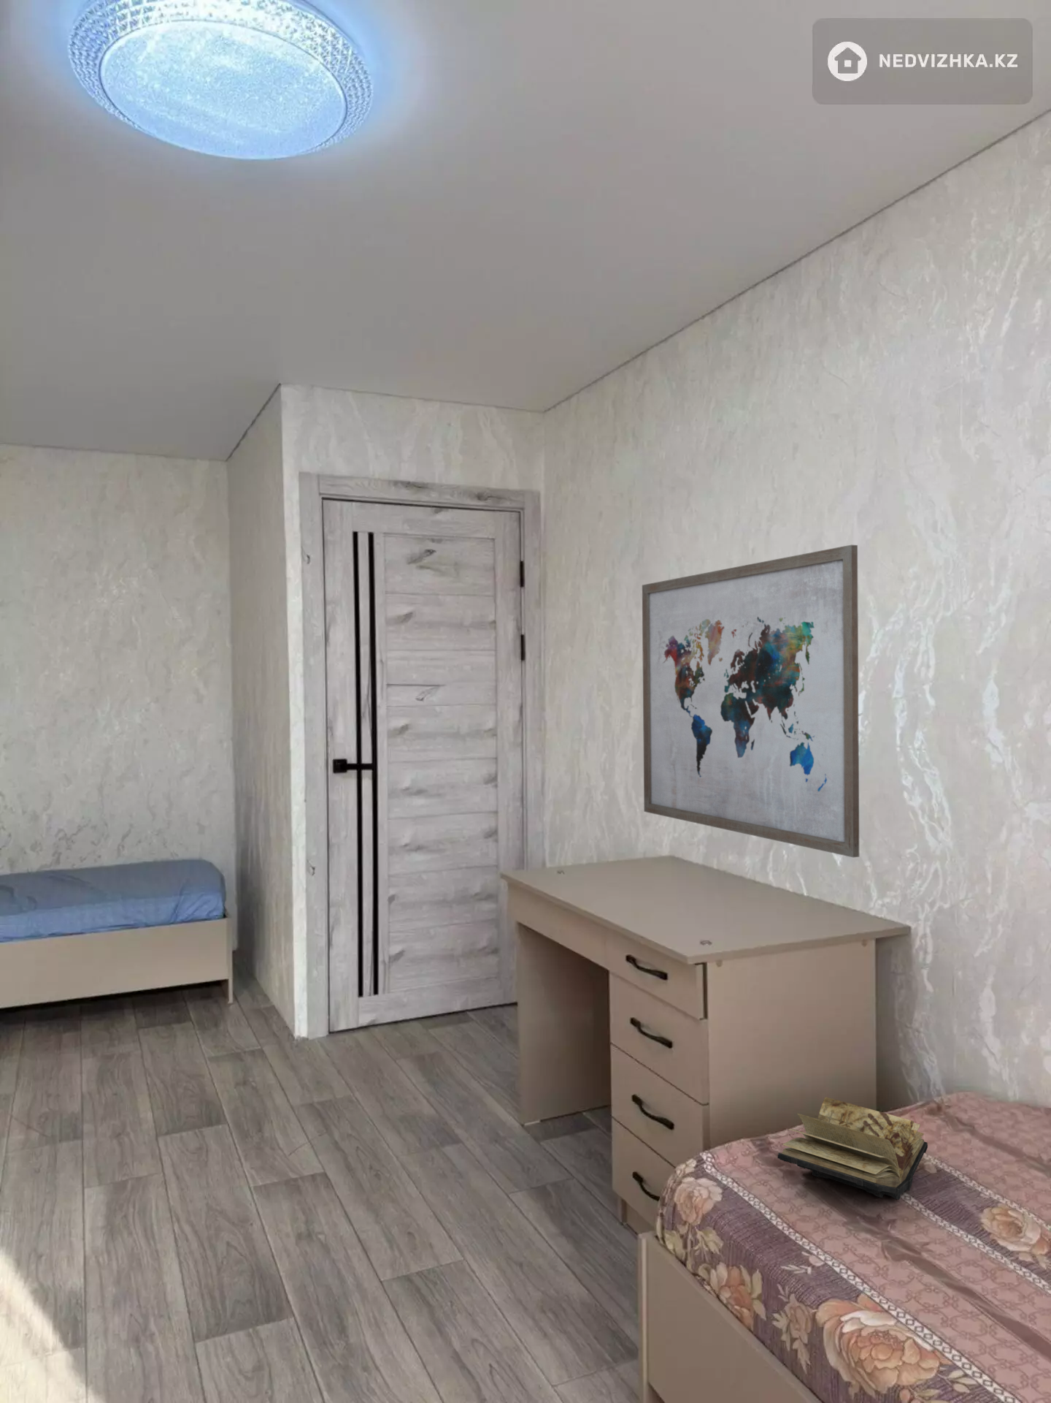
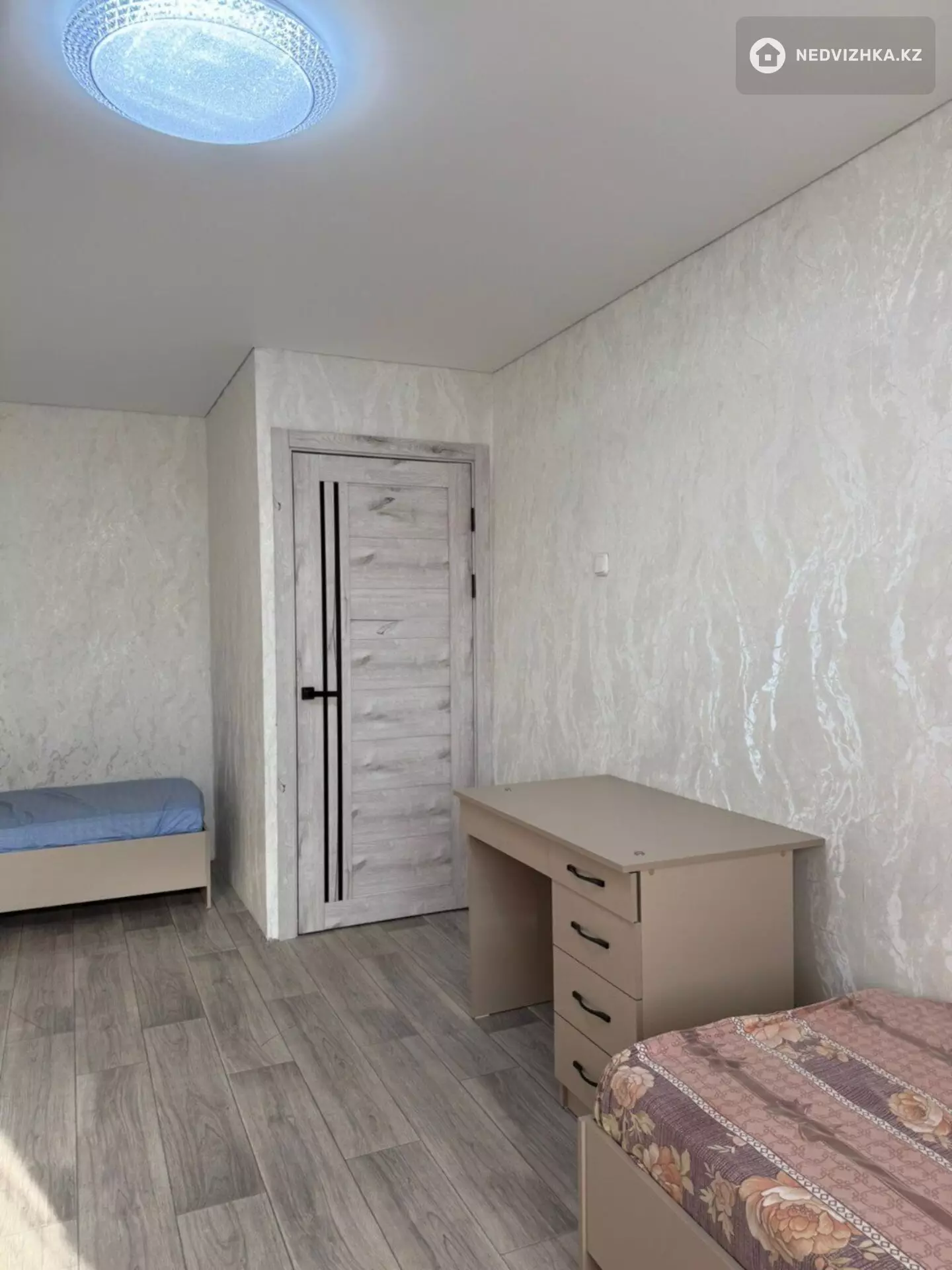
- book [776,1097,928,1201]
- wall art [641,545,860,858]
